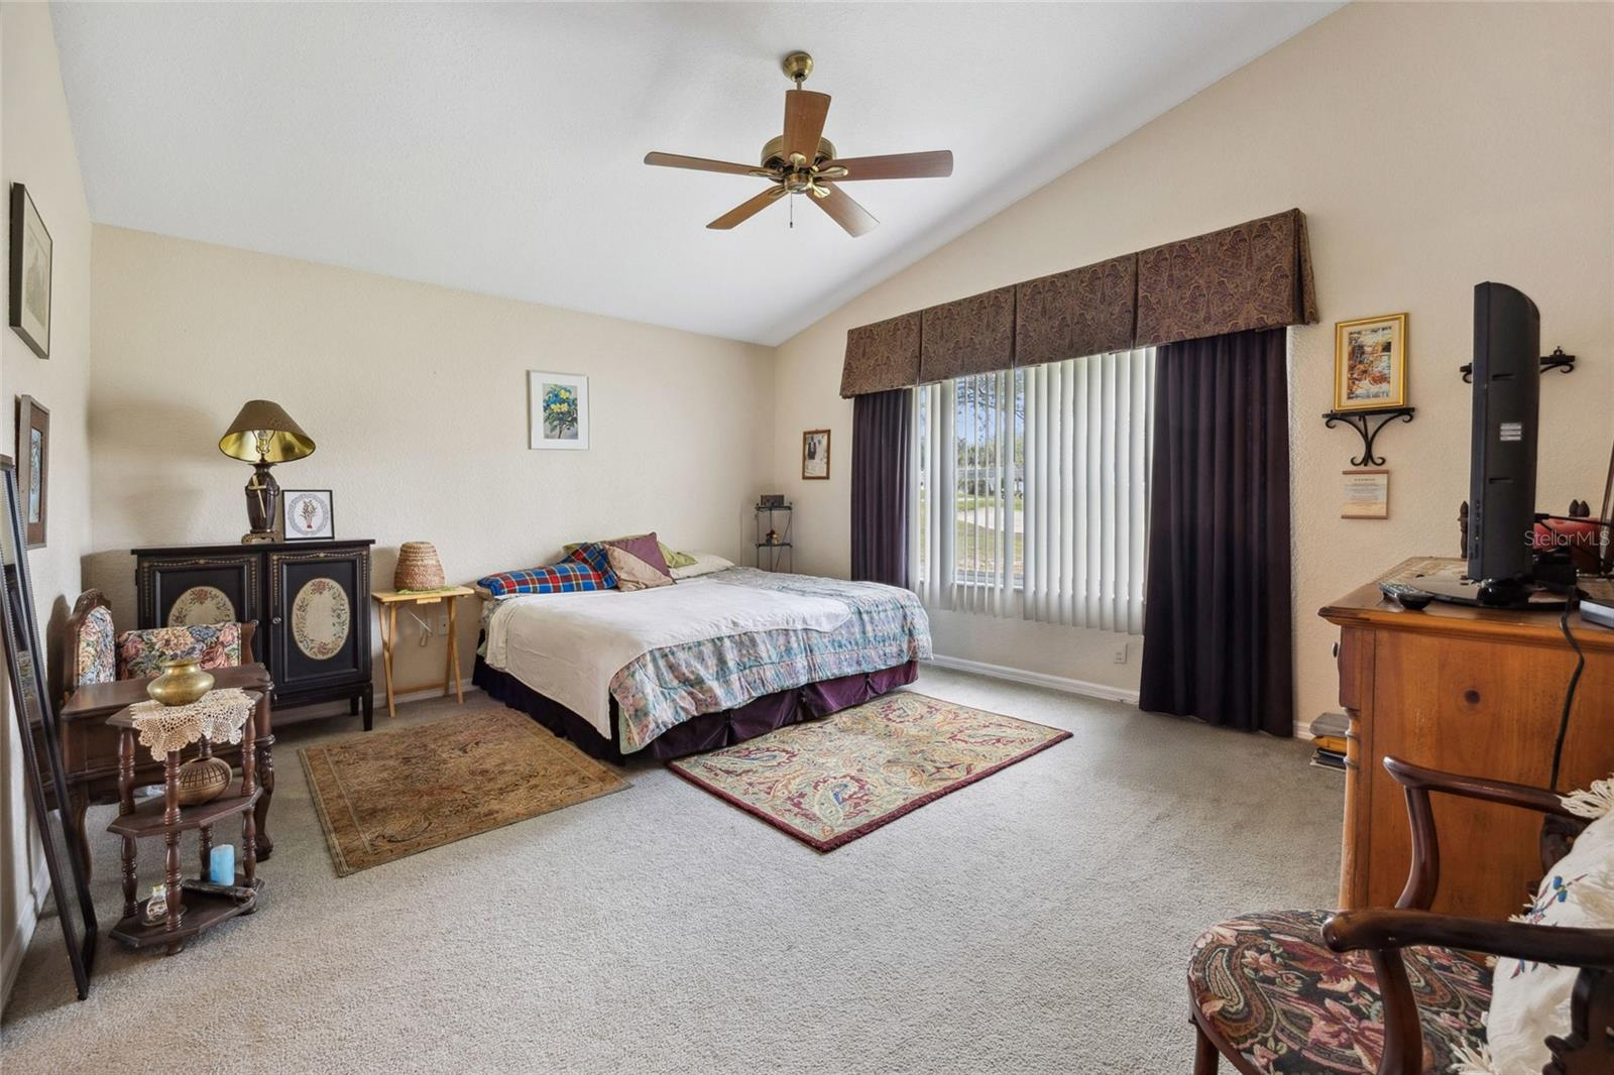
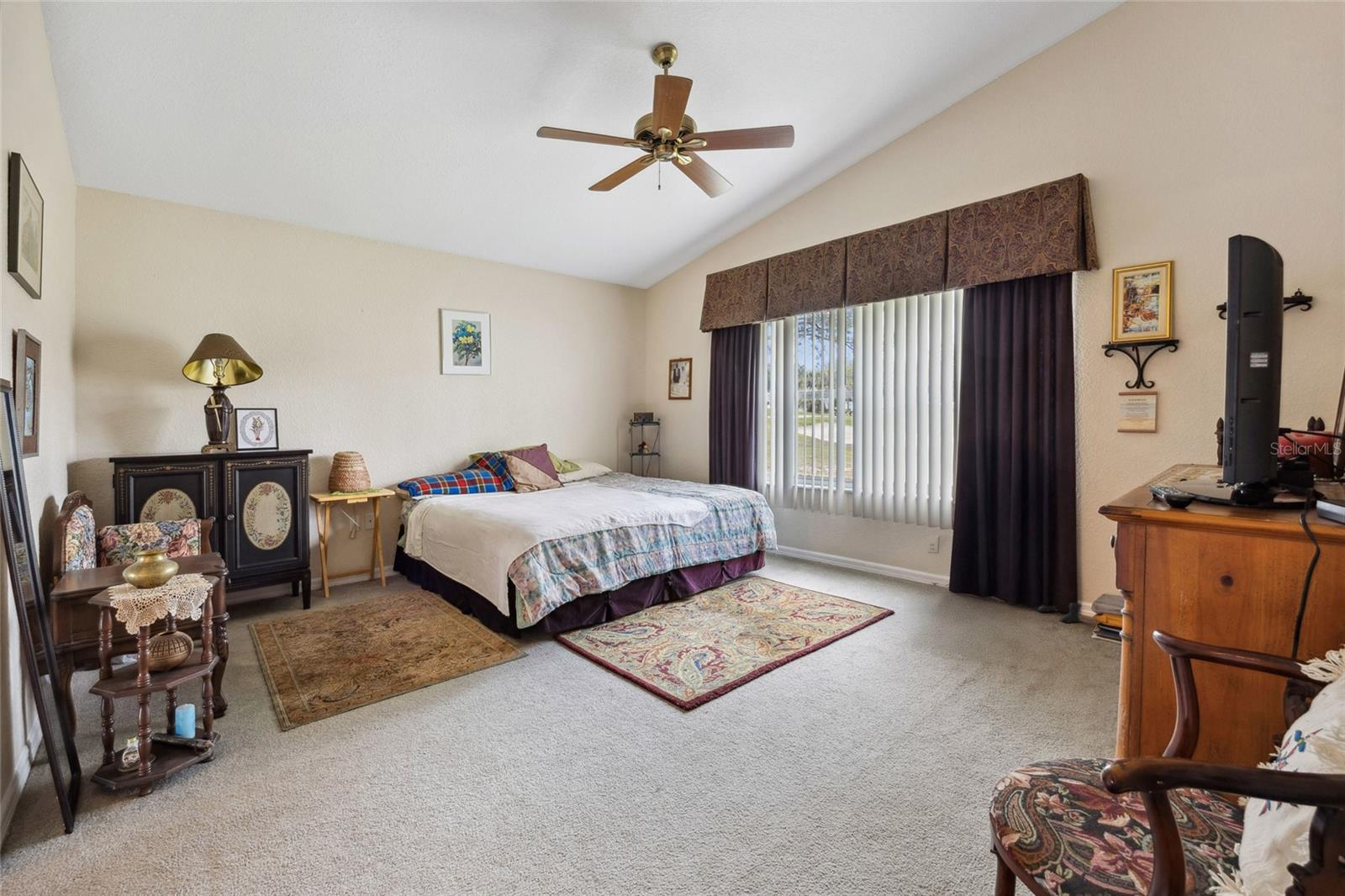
+ boots [1036,602,1084,624]
